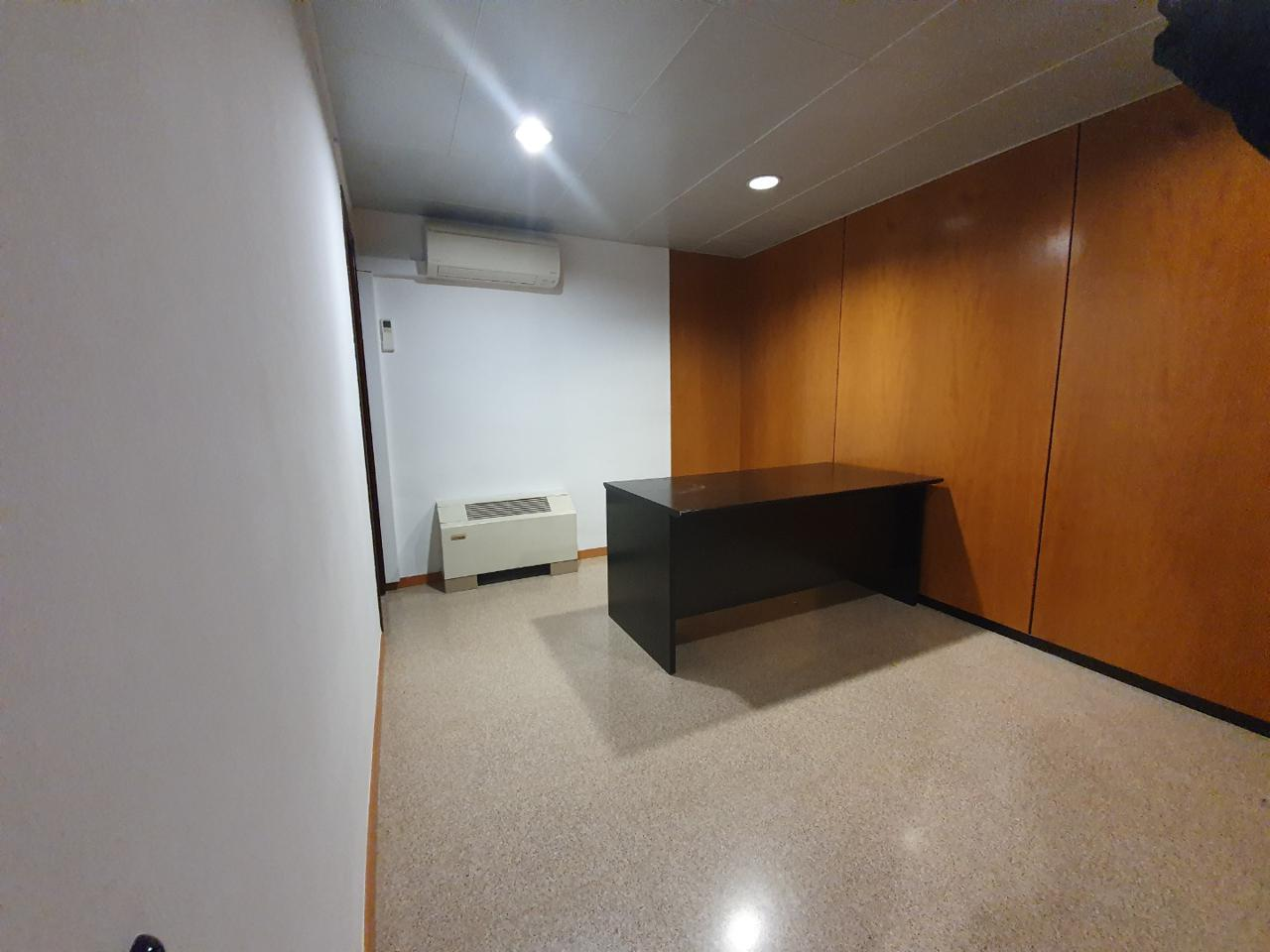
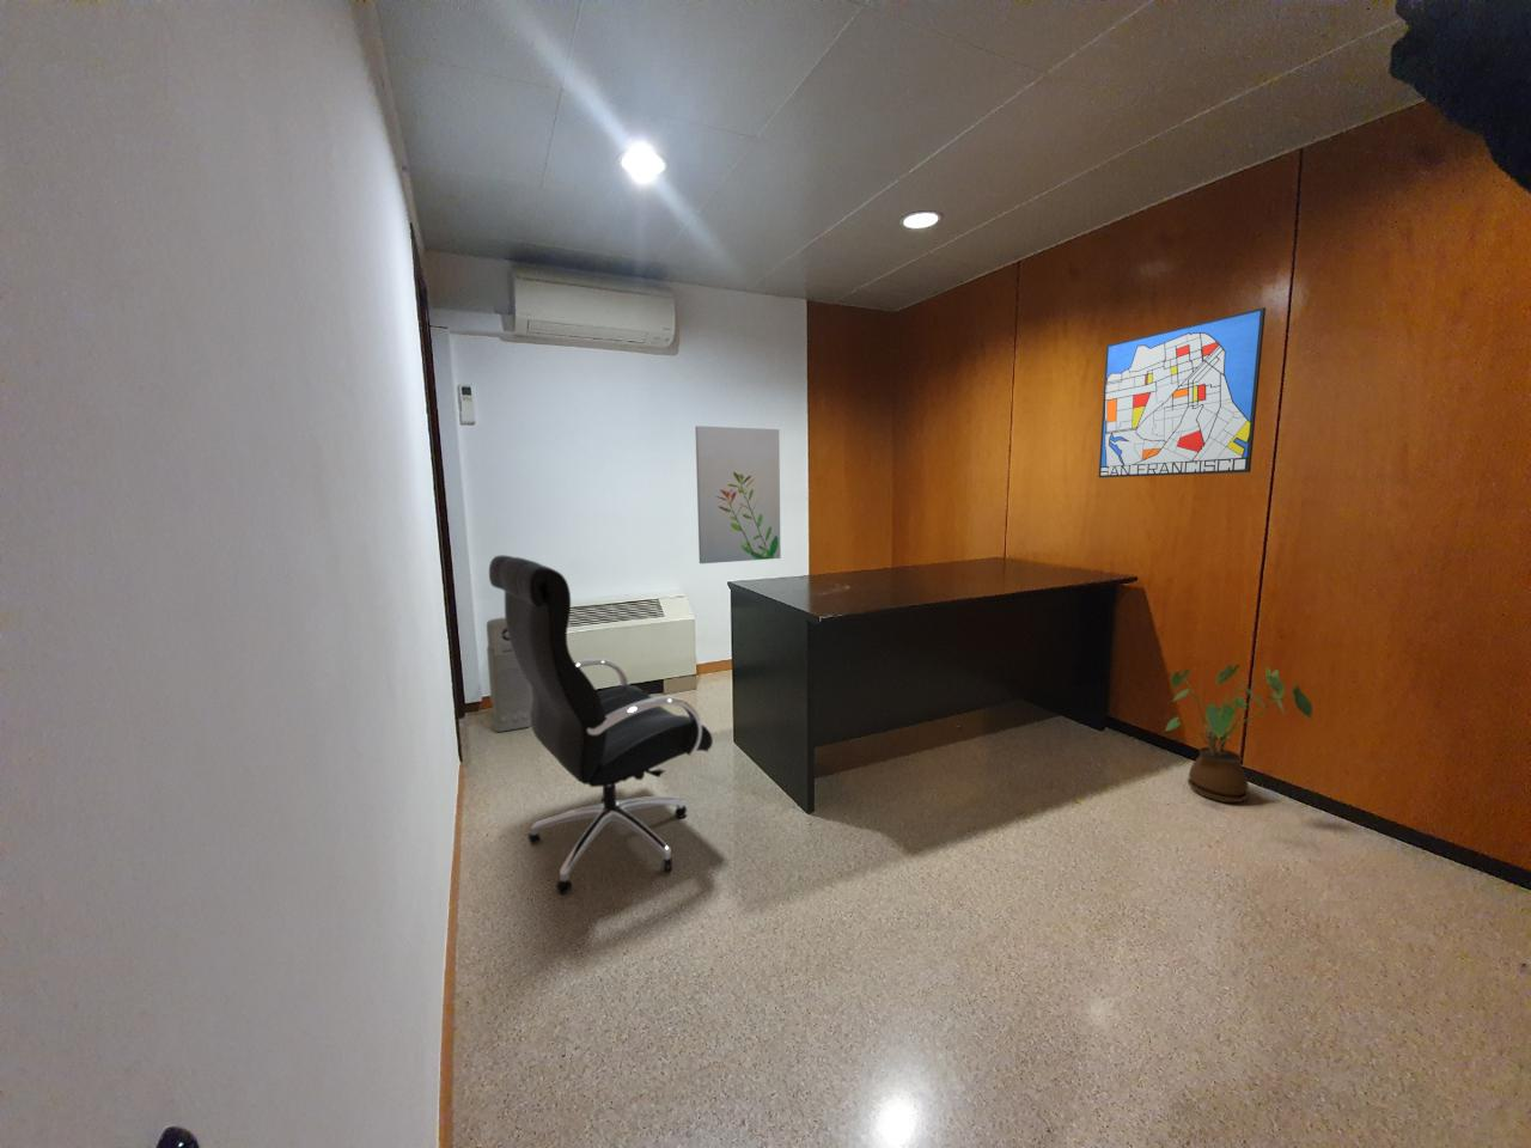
+ wall art [693,424,782,564]
+ air purifier [486,617,534,733]
+ house plant [1163,662,1314,803]
+ office chair [488,554,714,896]
+ wall art [1098,306,1267,479]
